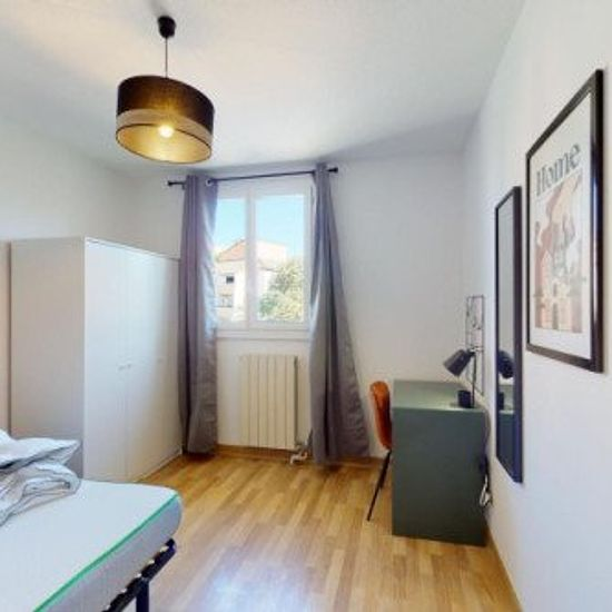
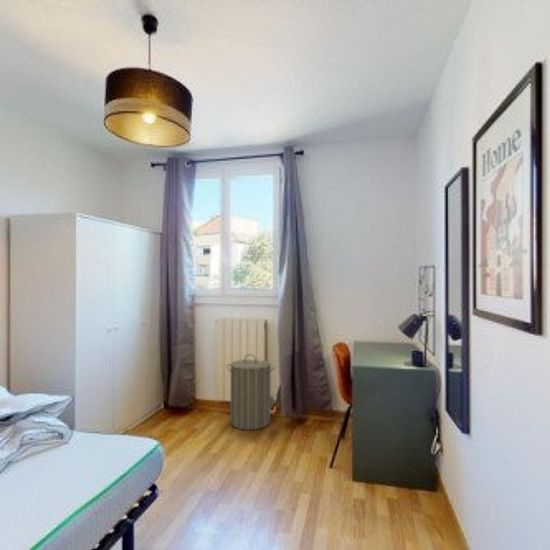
+ laundry hamper [226,353,276,431]
